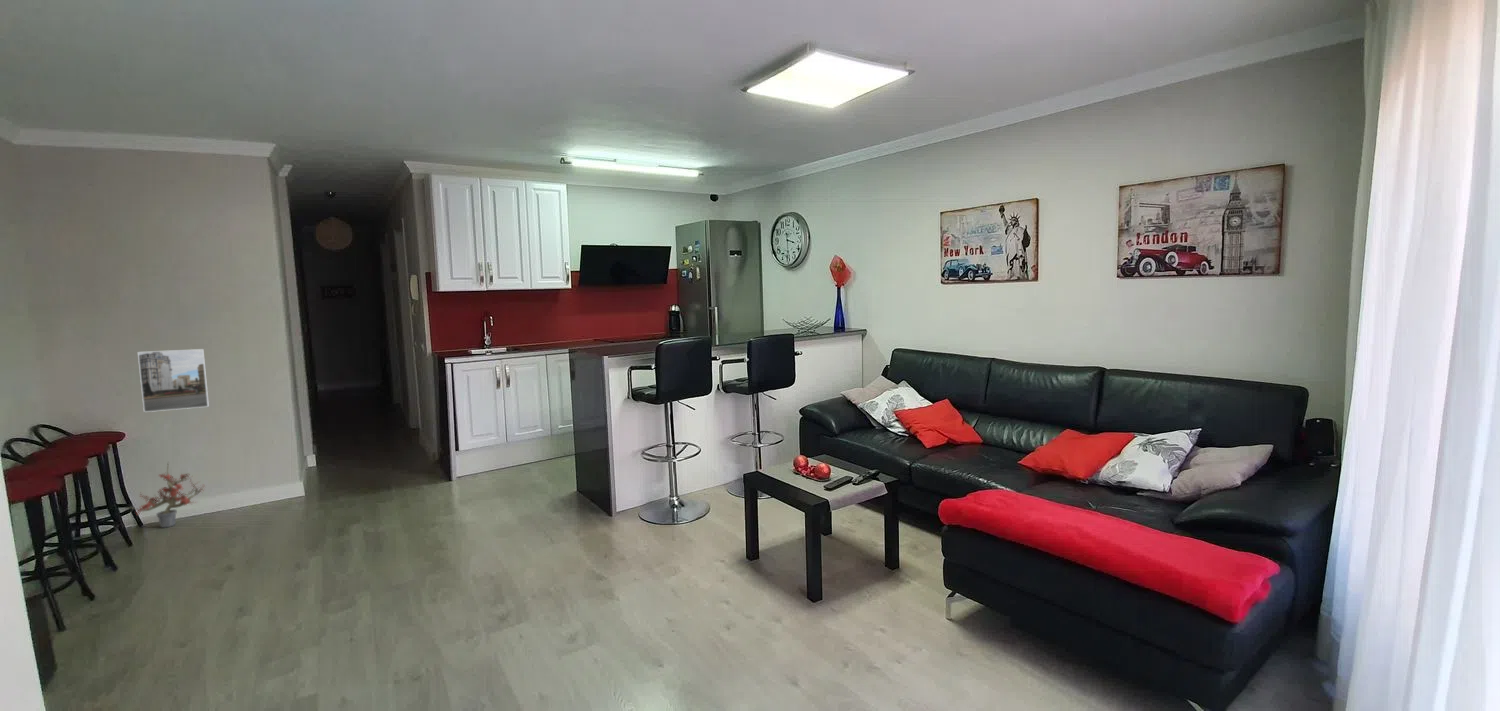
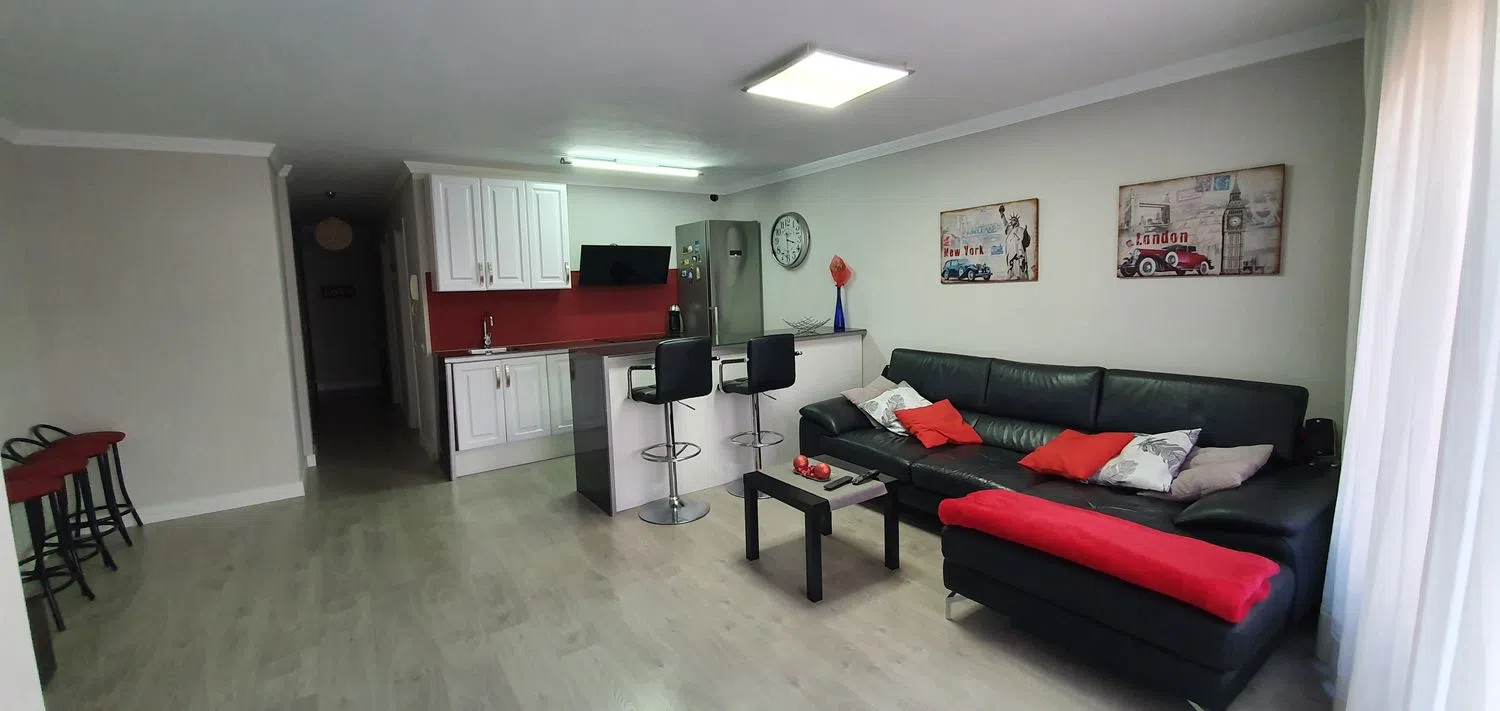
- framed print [137,348,210,413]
- potted plant [125,461,206,529]
